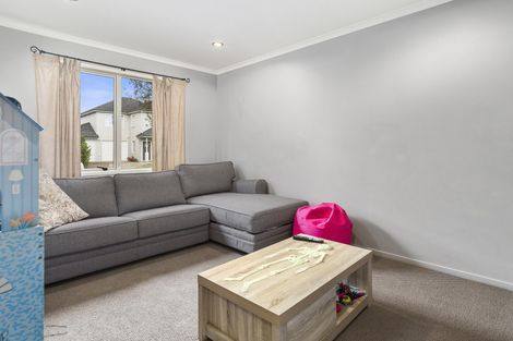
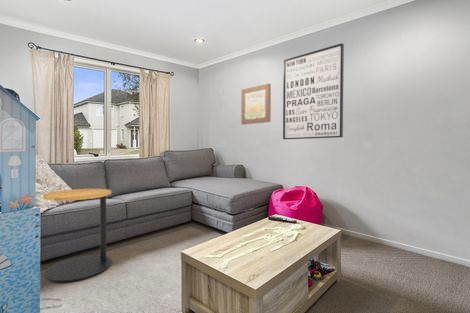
+ side table [42,188,113,283]
+ wall art [240,83,272,126]
+ wall art [282,42,345,140]
